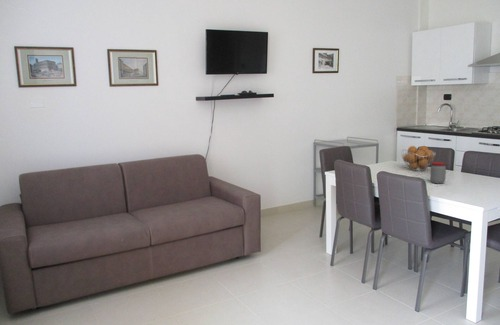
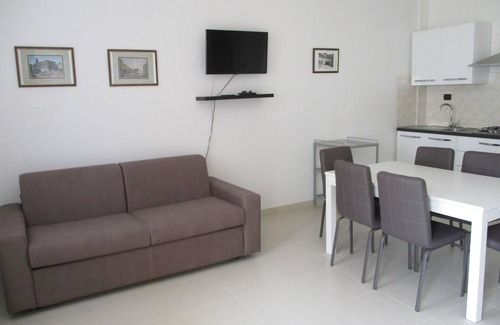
- fruit basket [400,145,437,172]
- jar [429,161,447,185]
